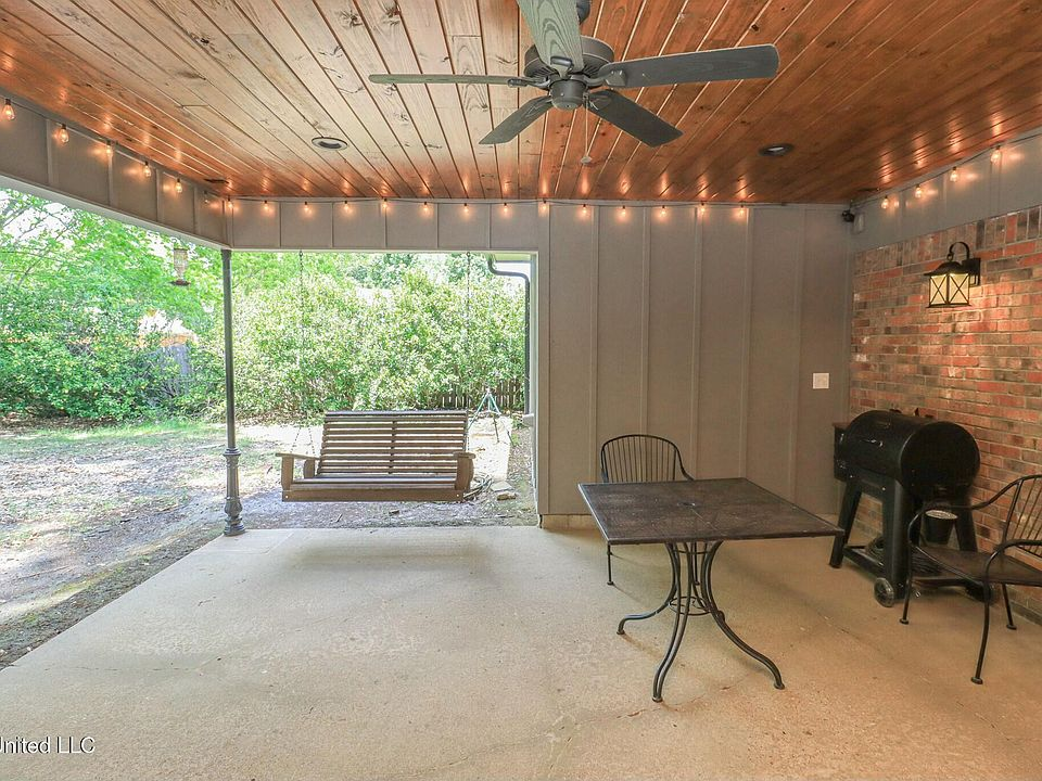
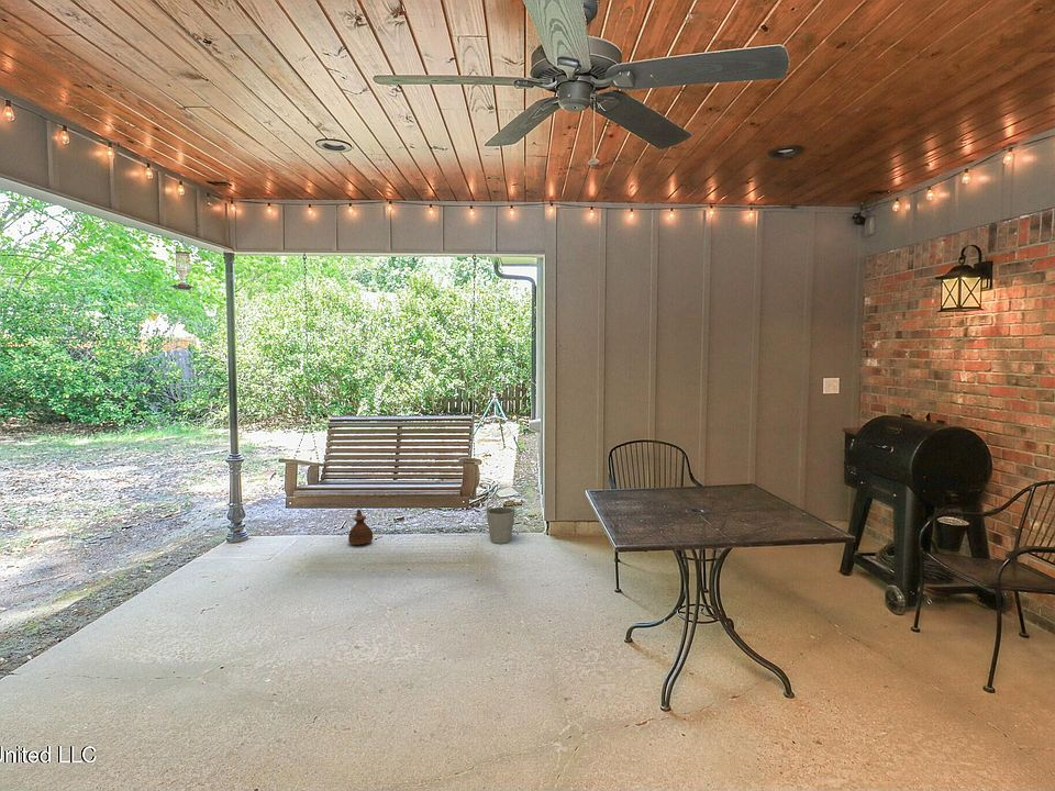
+ ceramic jug [347,509,374,546]
+ bucket [486,495,517,545]
